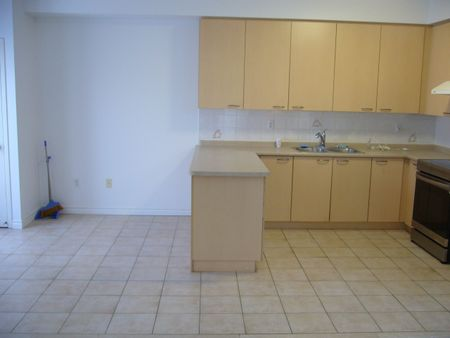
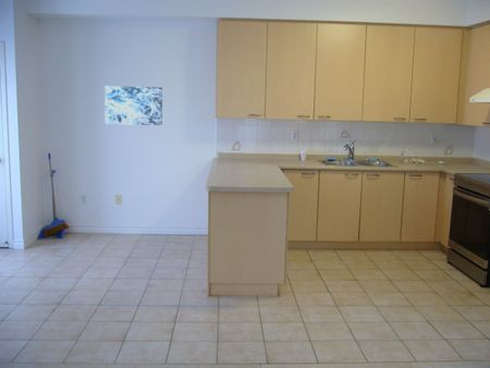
+ wall art [103,85,163,126]
